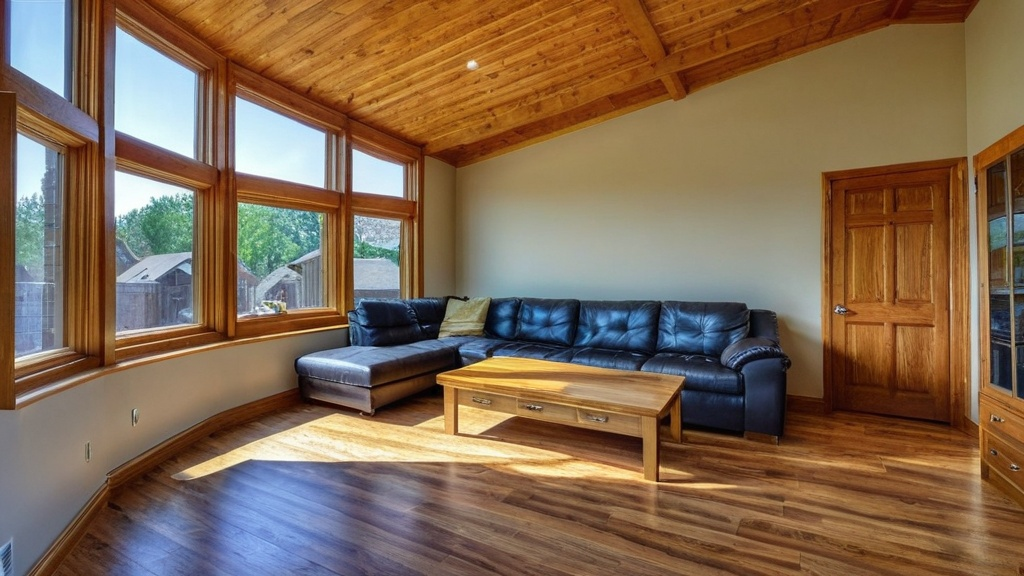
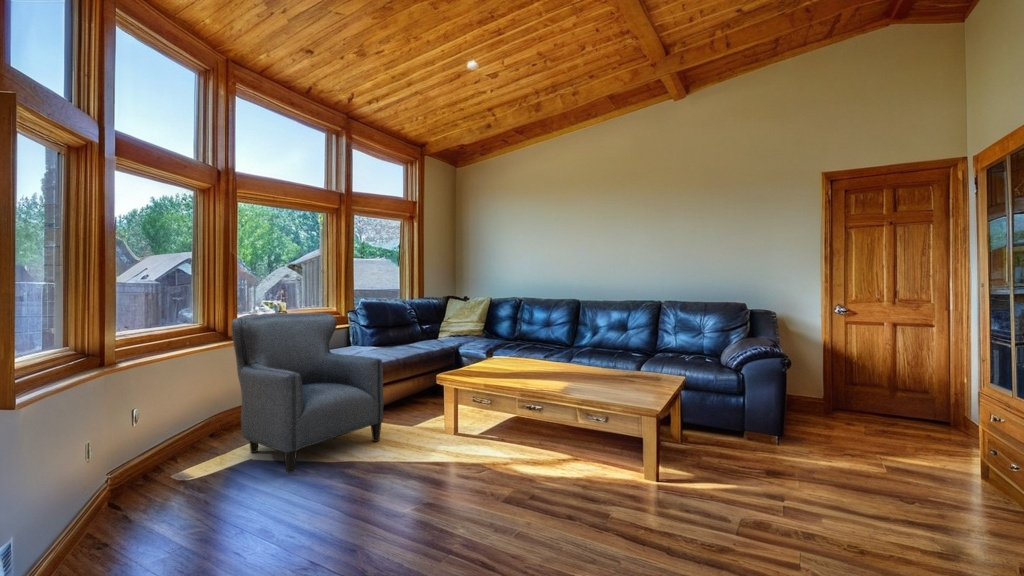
+ armchair [230,312,384,474]
